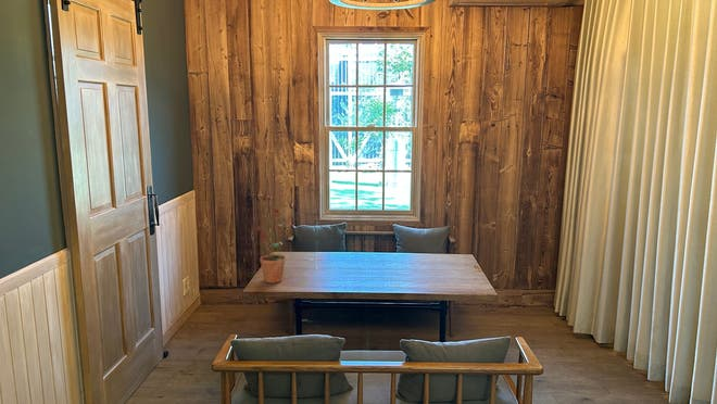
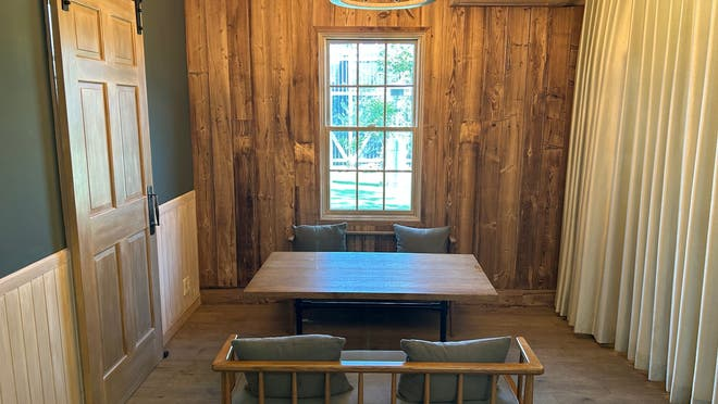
- potted plant [256,205,287,285]
